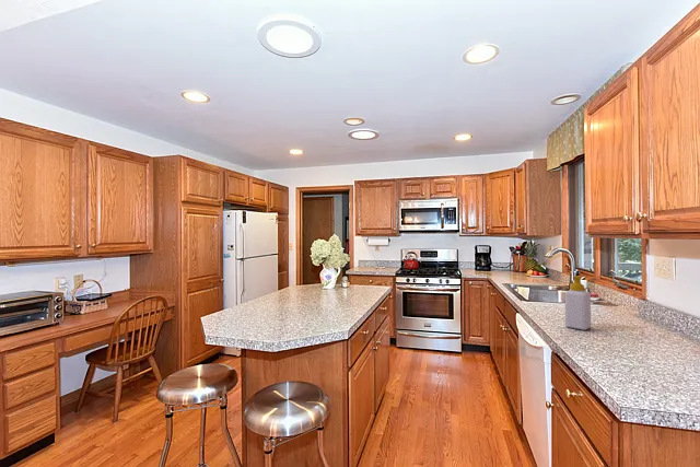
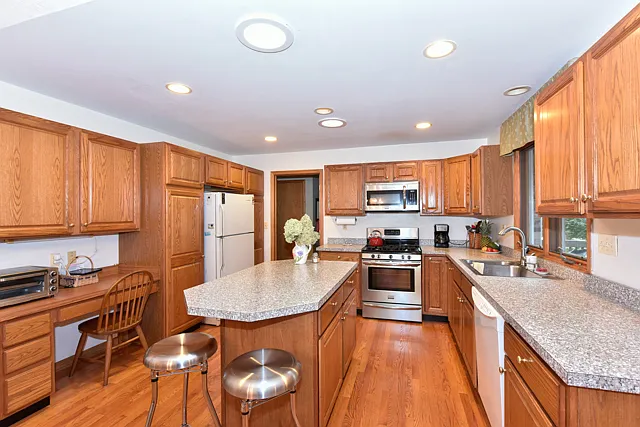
- soap bottle [563,275,592,331]
